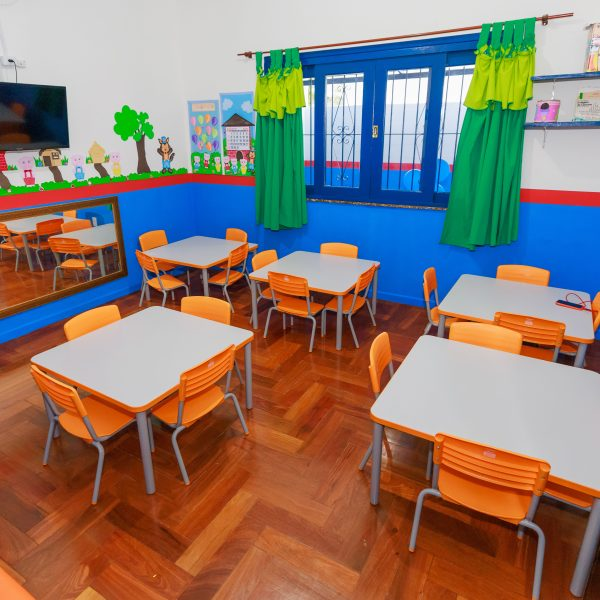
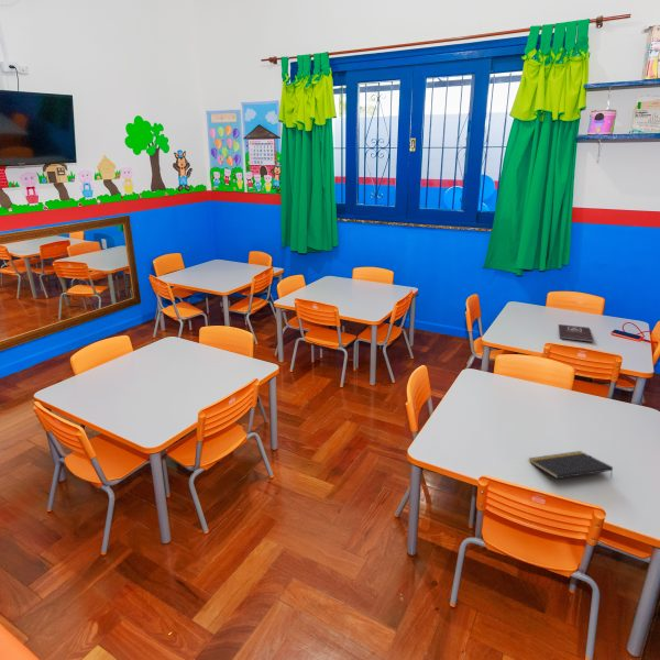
+ book [558,323,594,343]
+ notepad [528,450,614,480]
